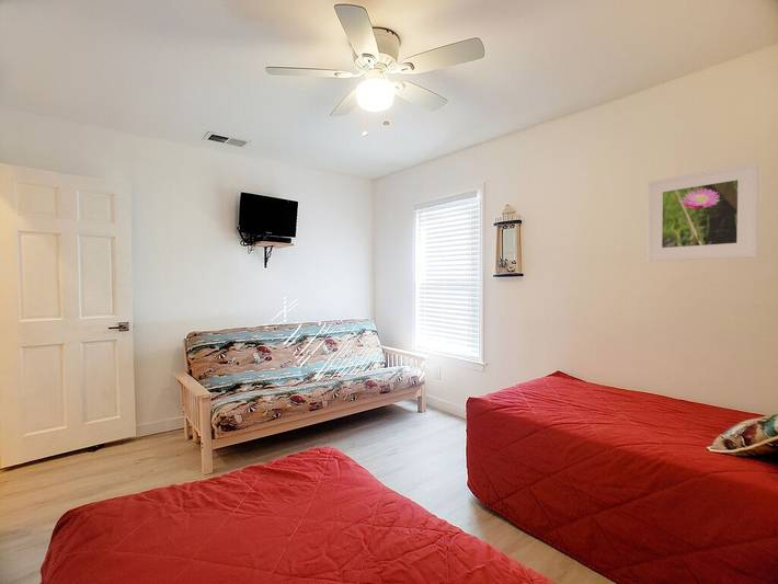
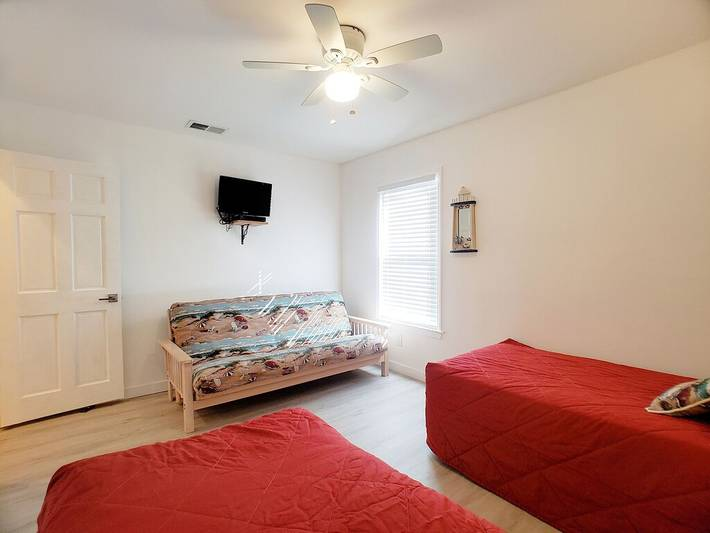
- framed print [645,161,759,262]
